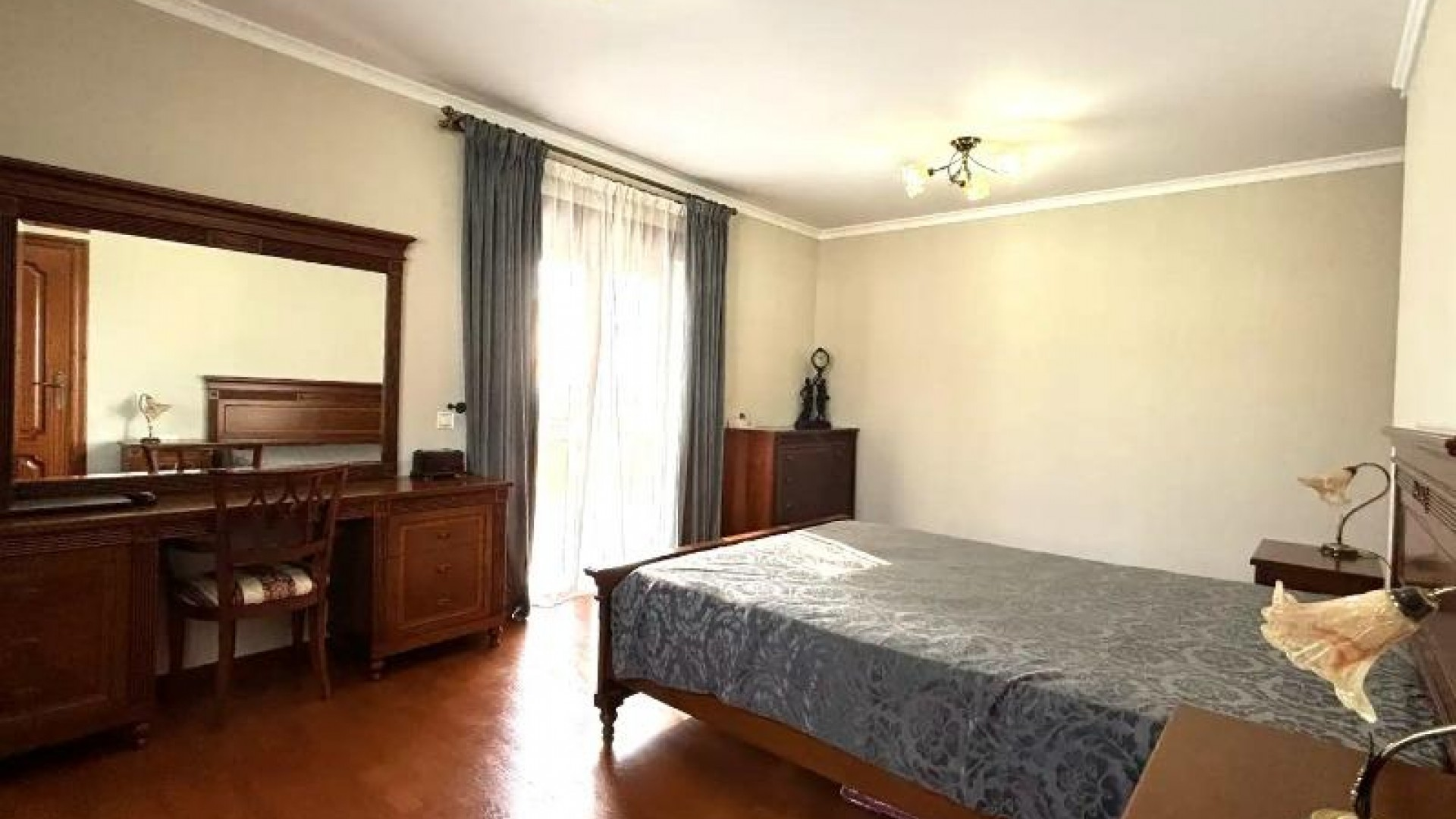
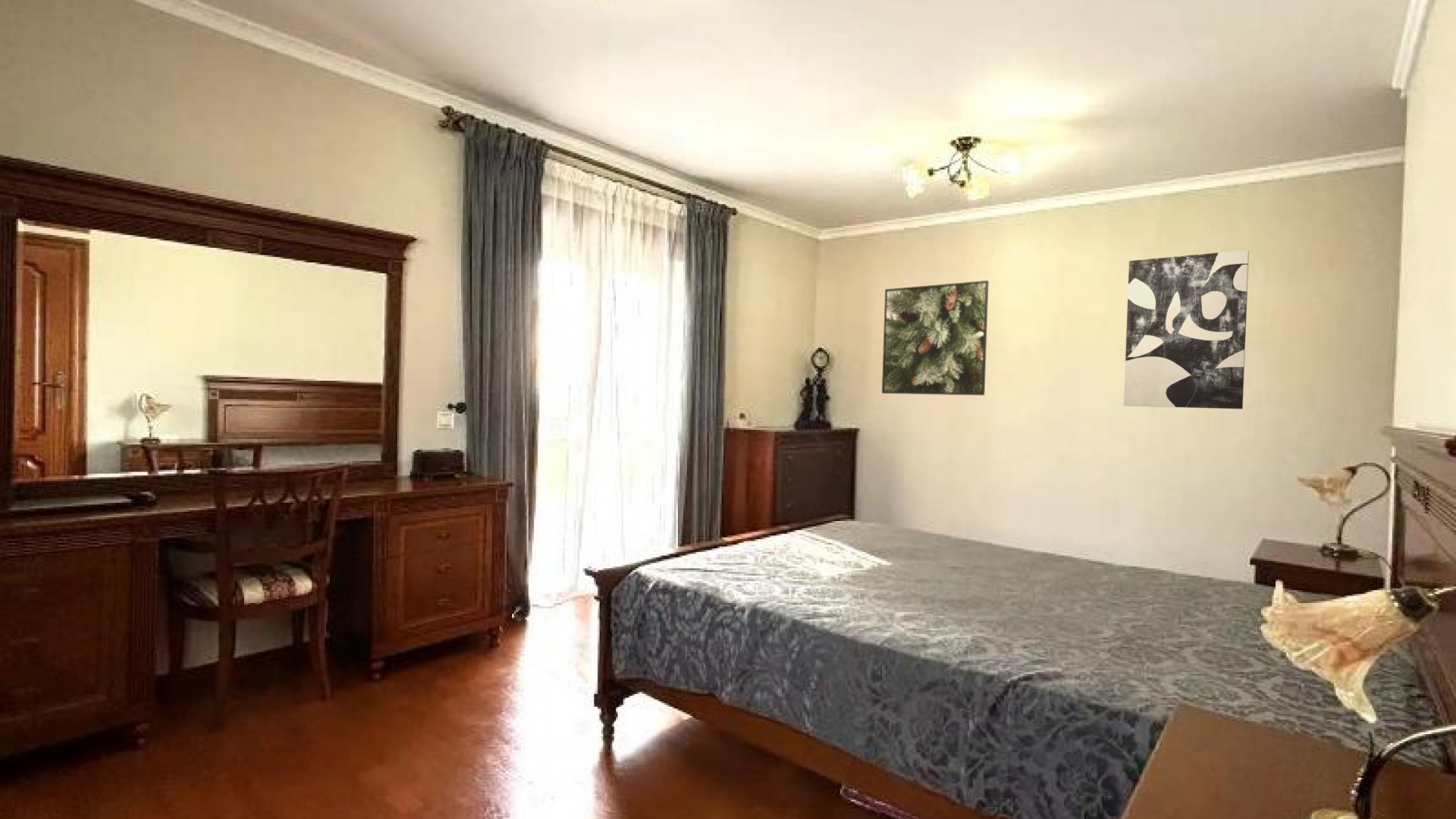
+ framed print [881,280,990,396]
+ wall art [1123,249,1250,409]
